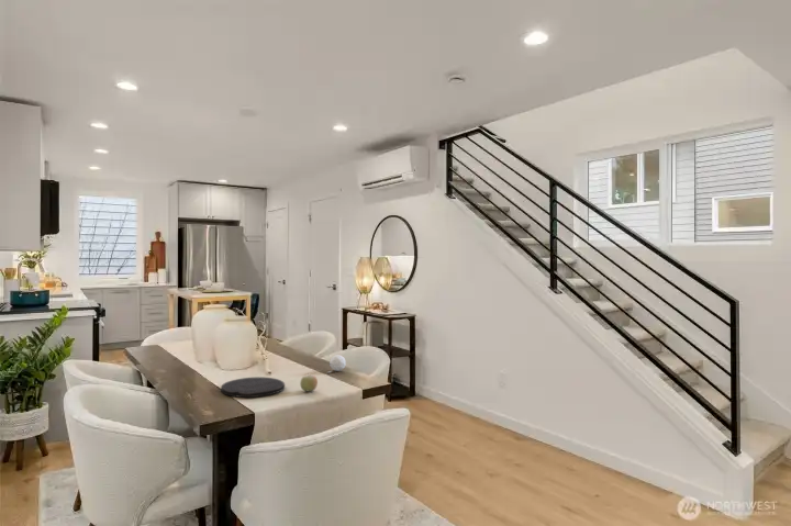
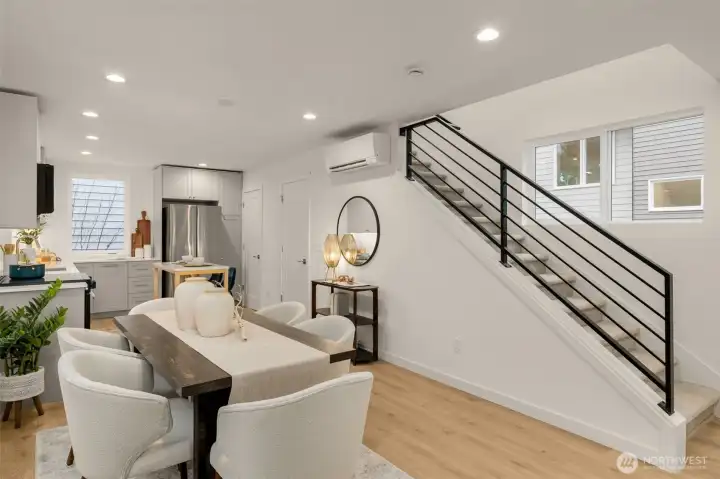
- fruit [299,372,319,392]
- candle [325,354,347,374]
- plate [220,376,286,399]
